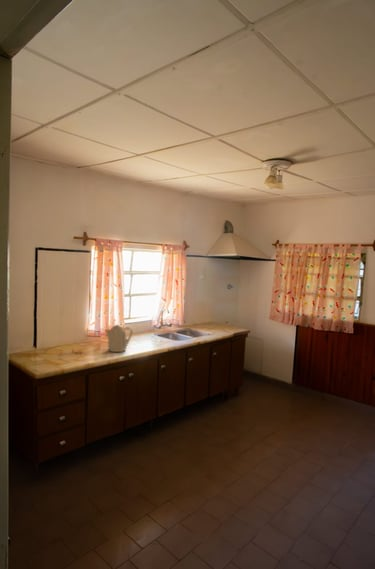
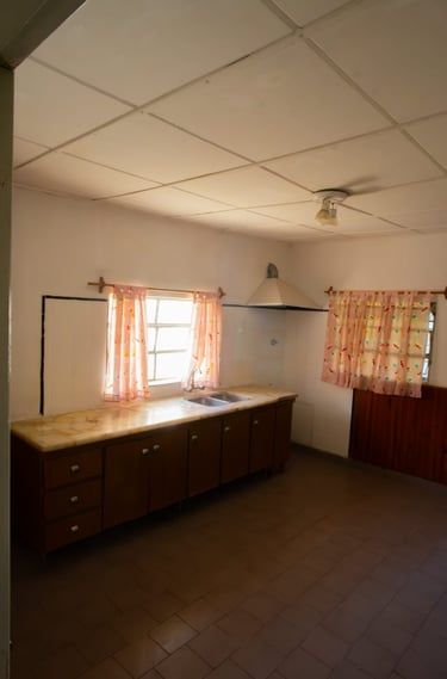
- kettle [105,324,134,353]
